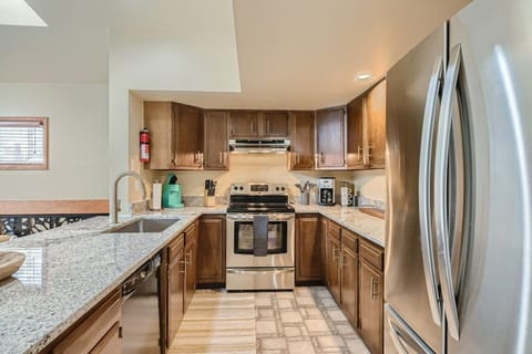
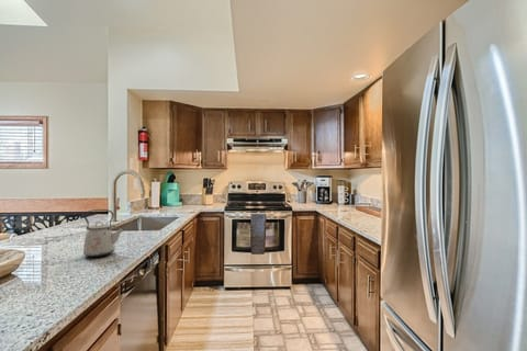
+ kettle [82,208,126,258]
